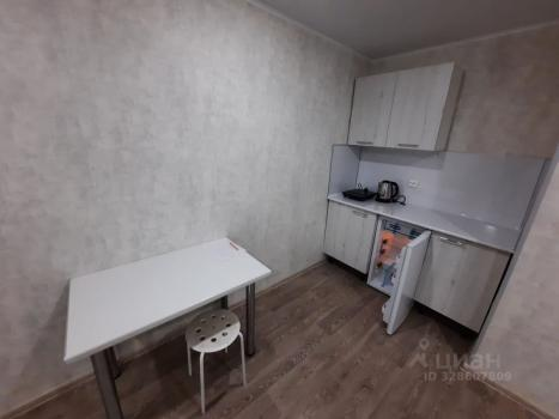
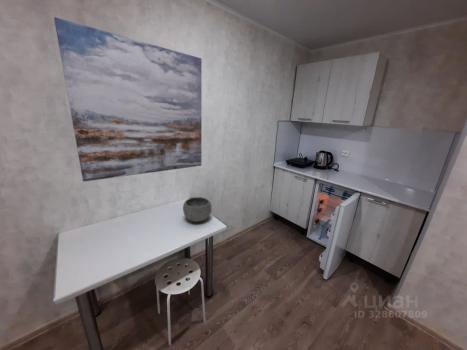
+ bowl [182,196,212,223]
+ wall art [53,16,202,182]
